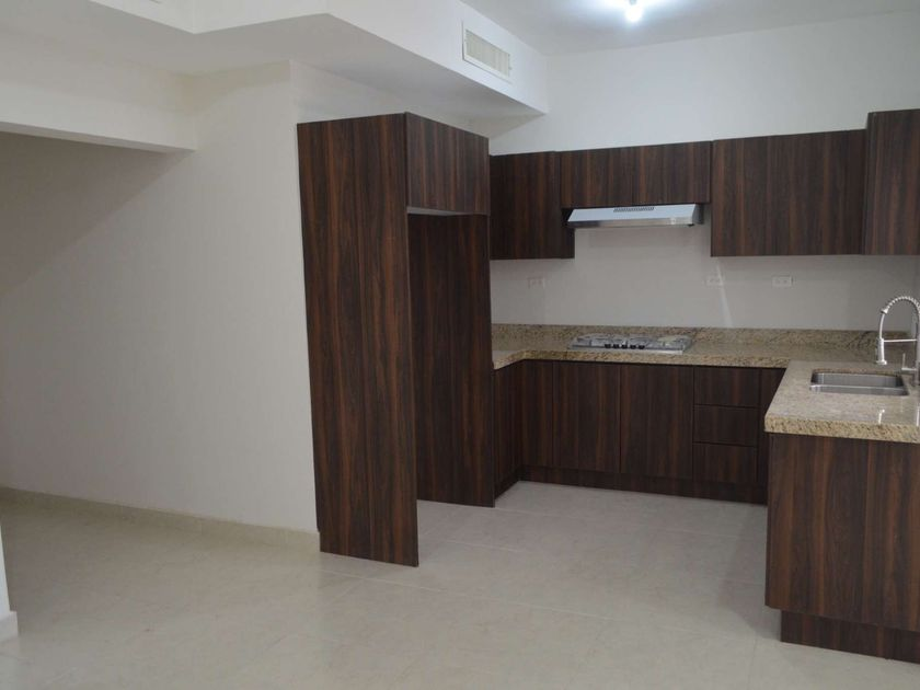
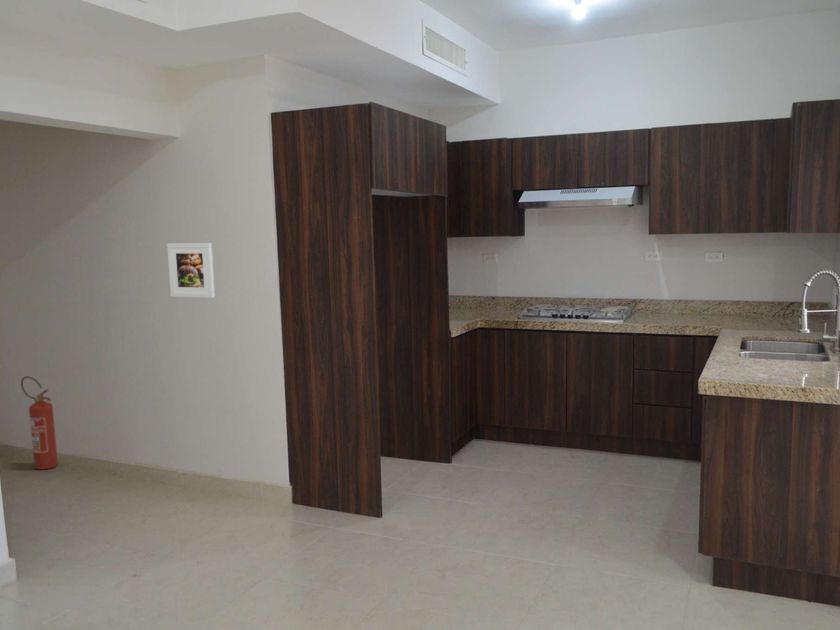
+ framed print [166,242,216,299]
+ fire extinguisher [20,375,59,471]
